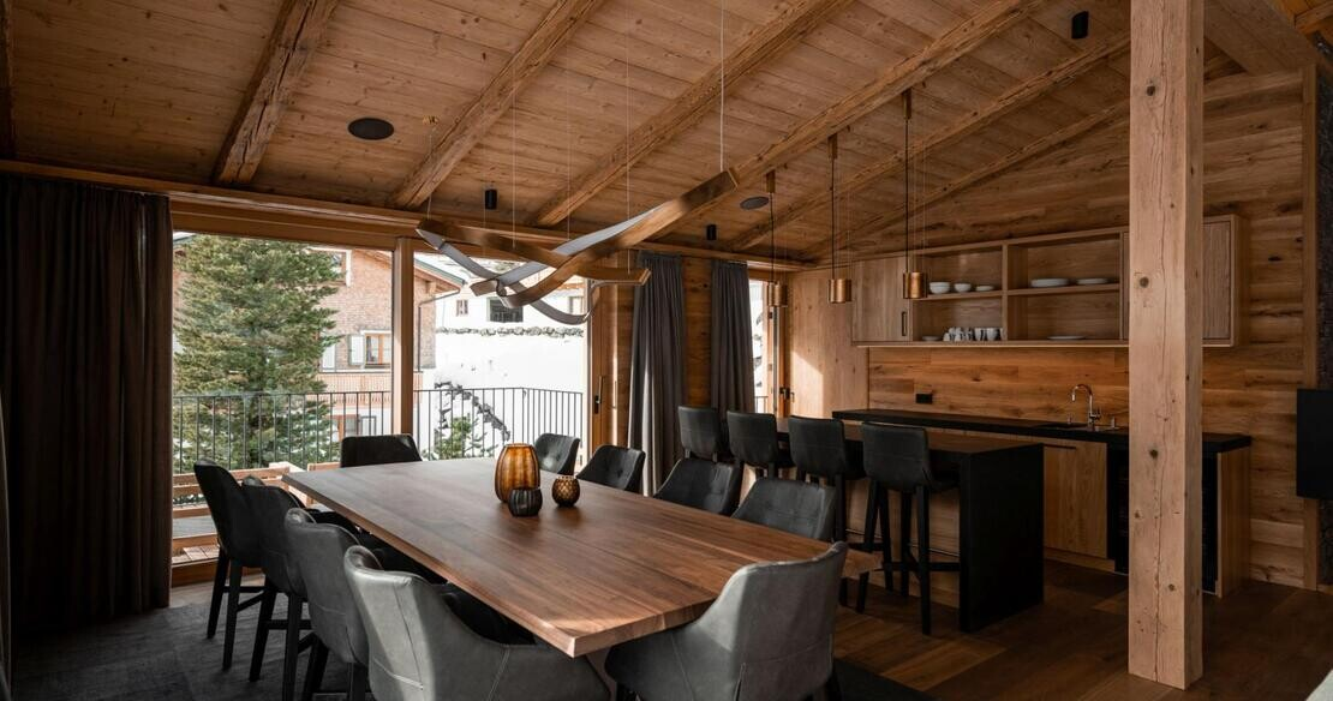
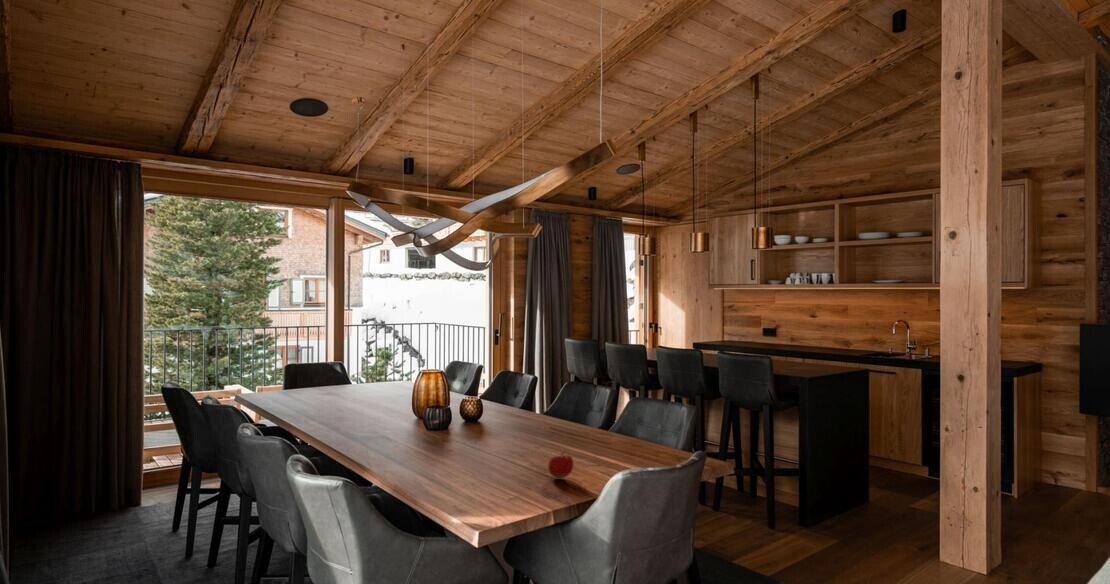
+ fruit [547,451,575,479]
